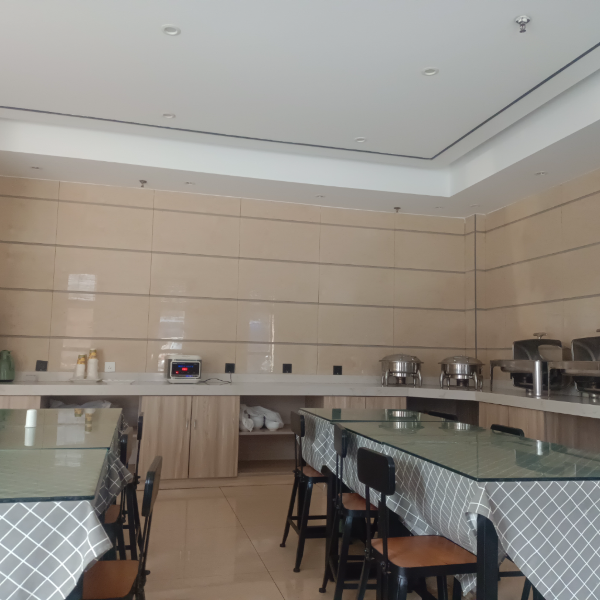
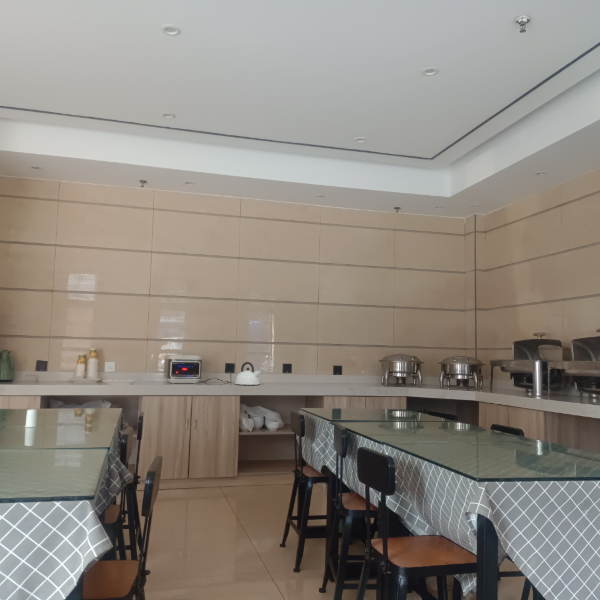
+ kettle [234,361,262,386]
